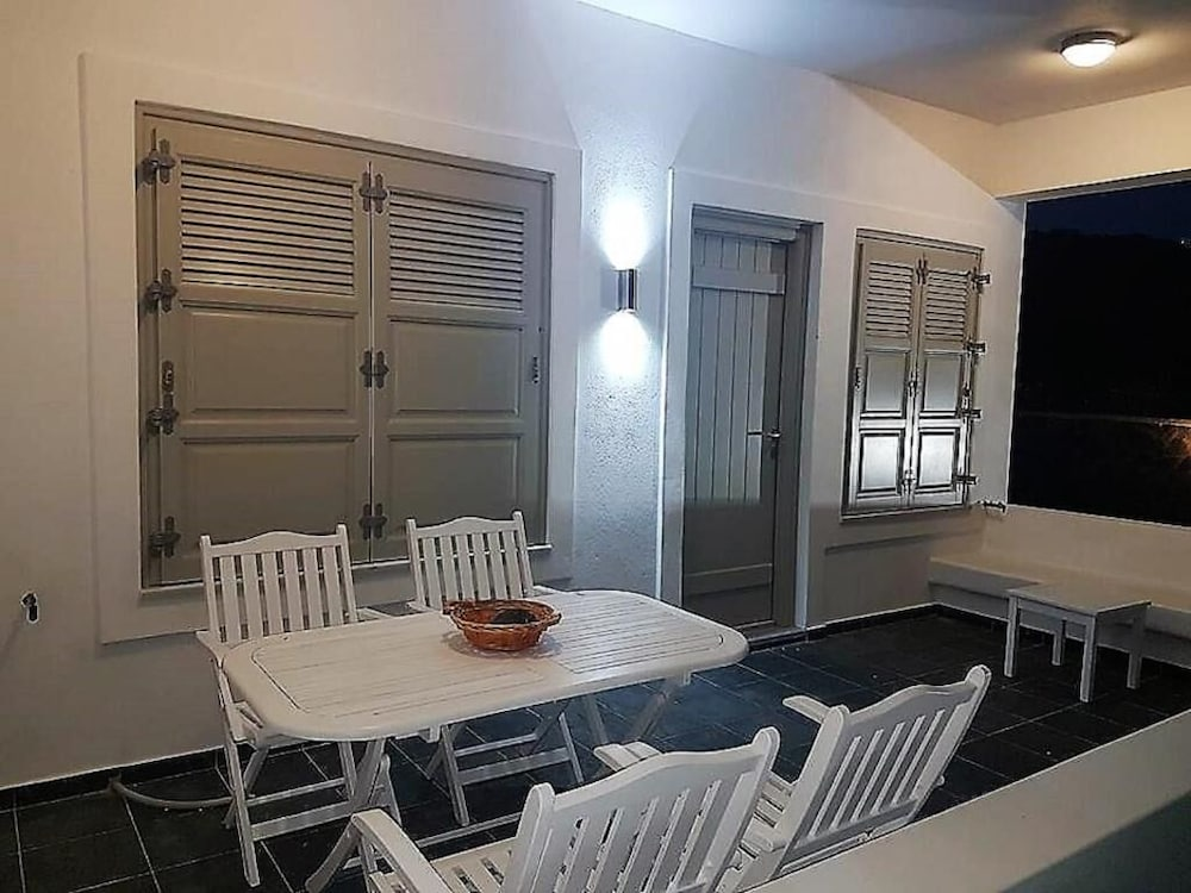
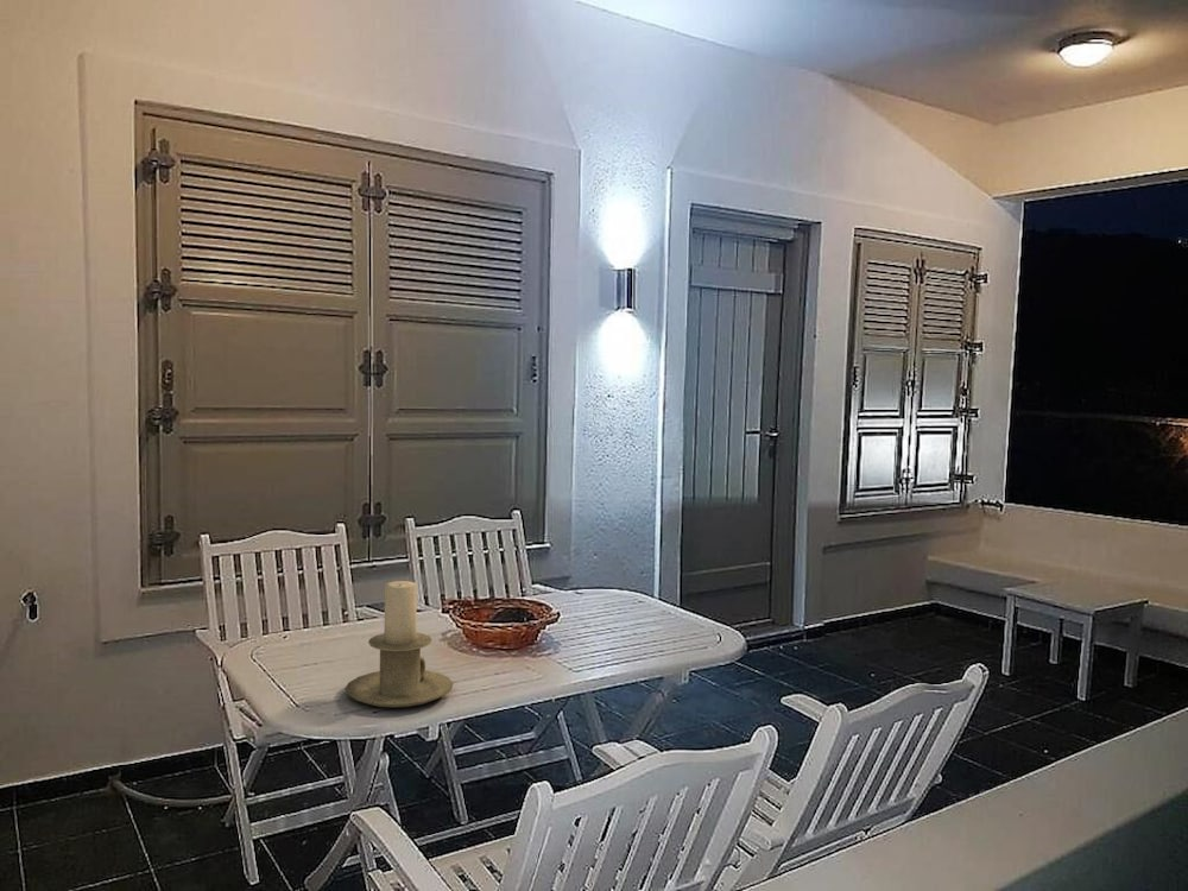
+ candle holder [343,580,455,709]
